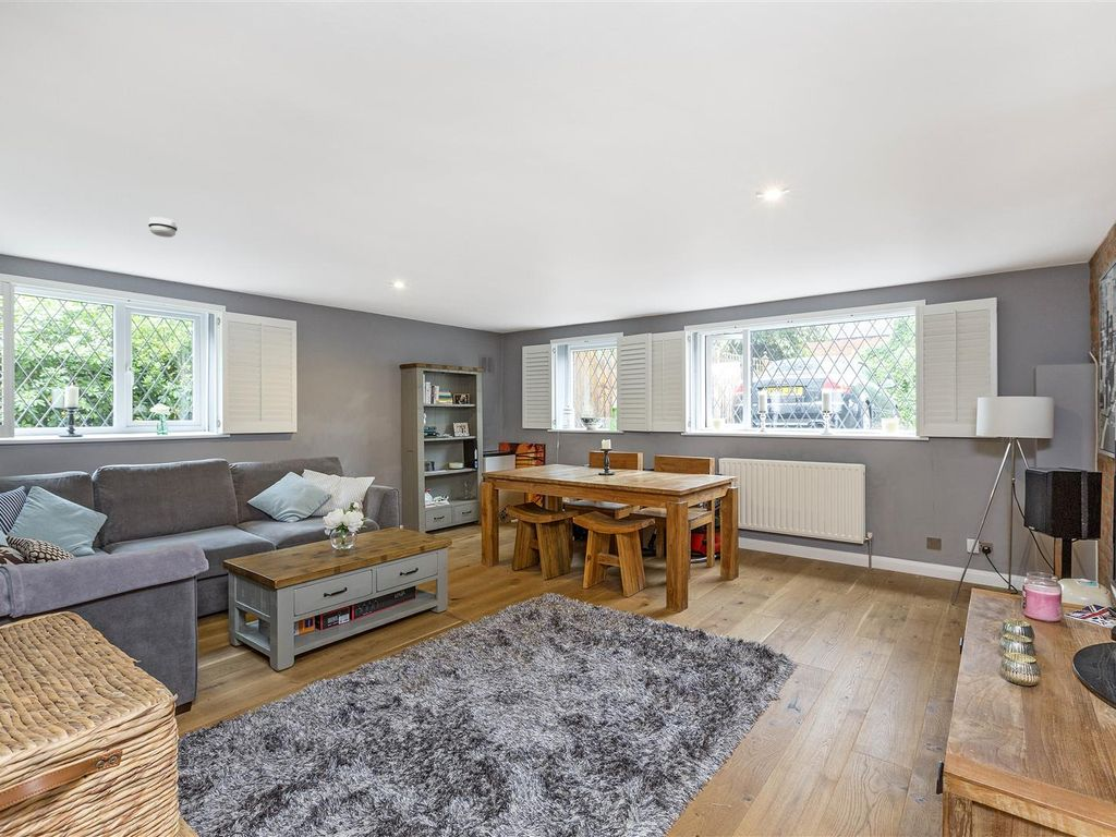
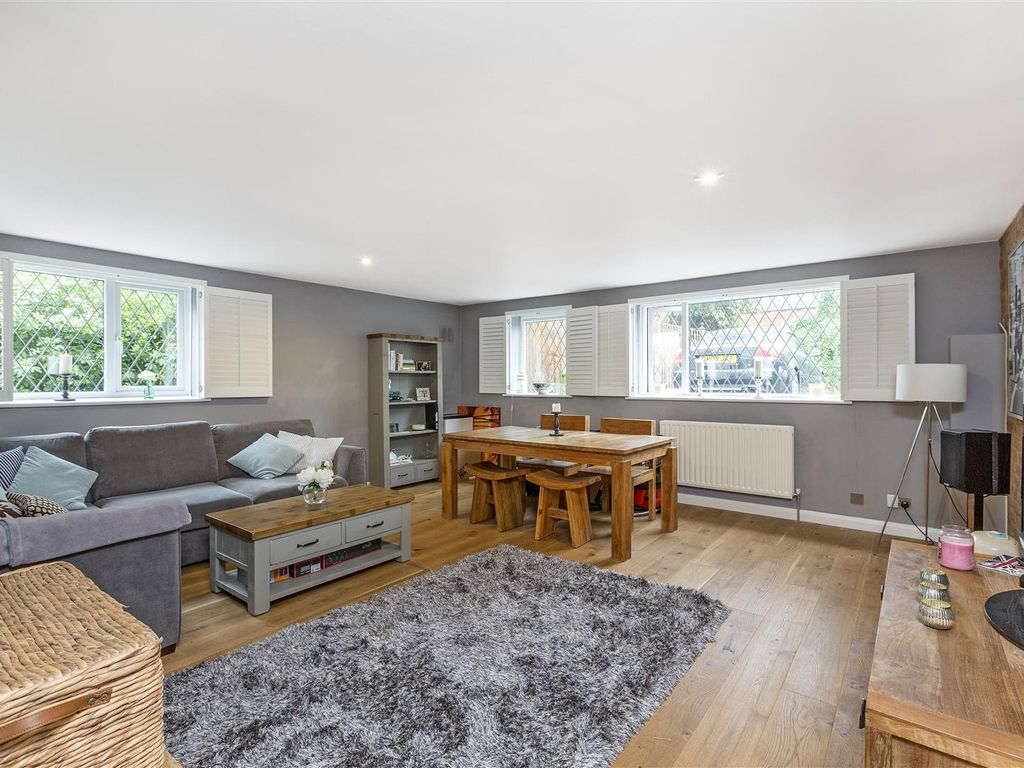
- smoke detector [147,216,179,239]
